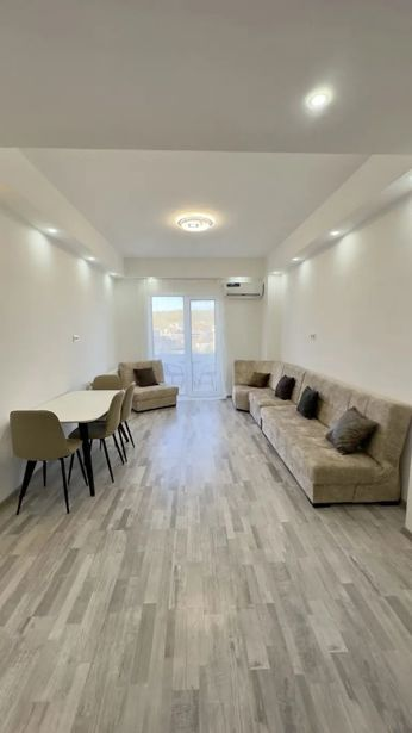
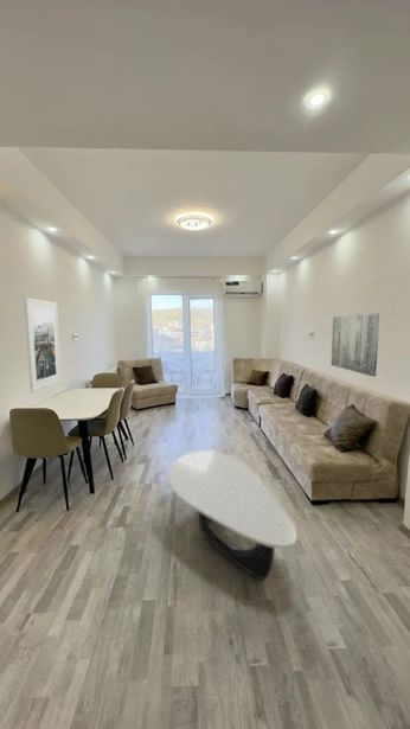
+ coffee table [167,449,297,581]
+ wall art [331,312,380,377]
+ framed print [24,296,62,394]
